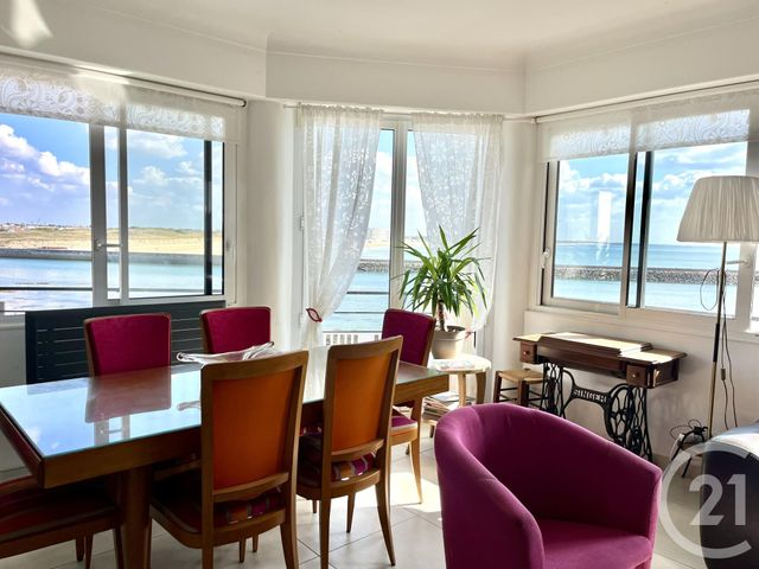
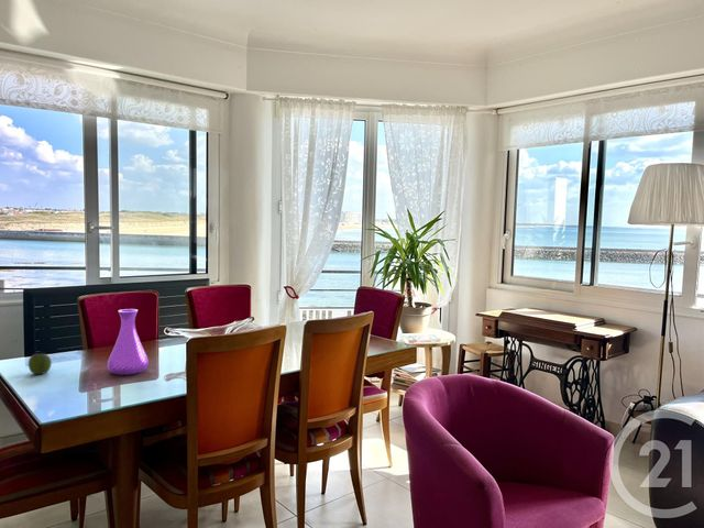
+ apple [28,352,53,375]
+ vase [107,308,150,376]
